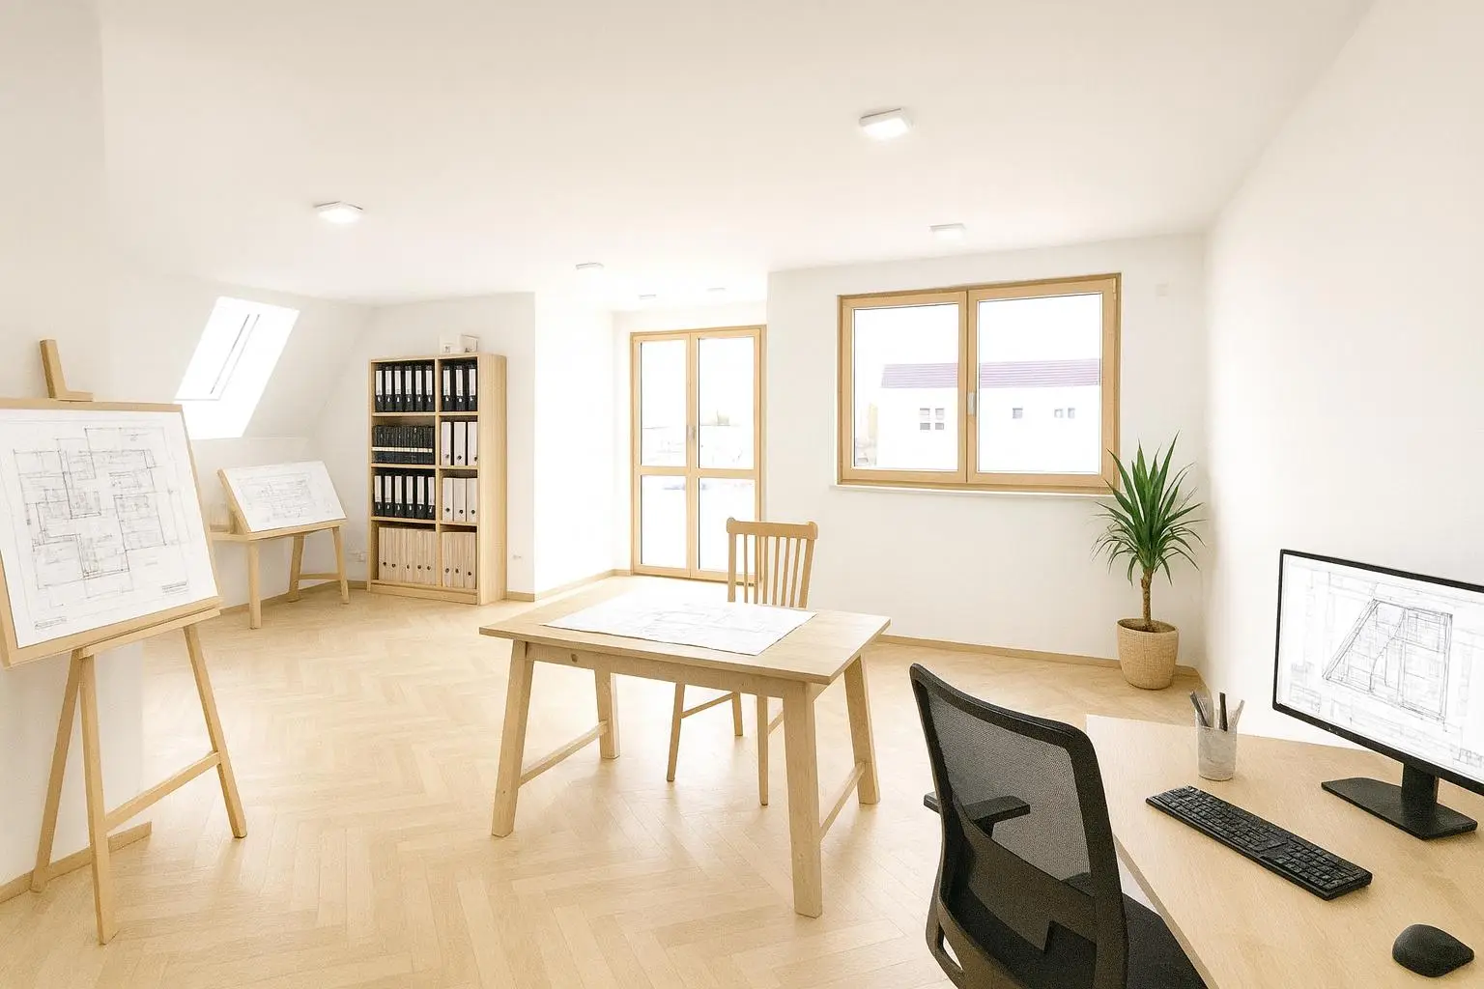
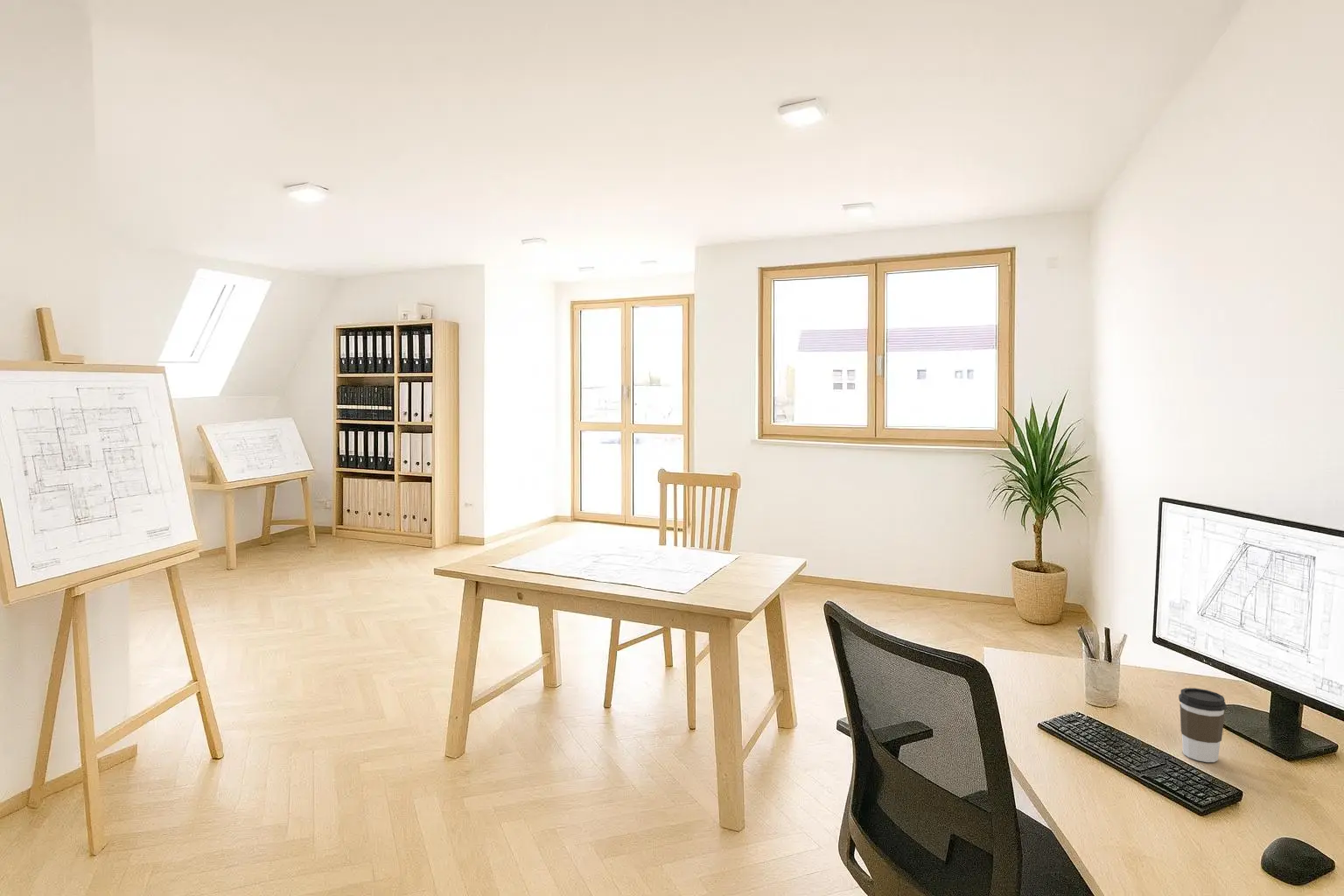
+ coffee cup [1178,687,1228,763]
